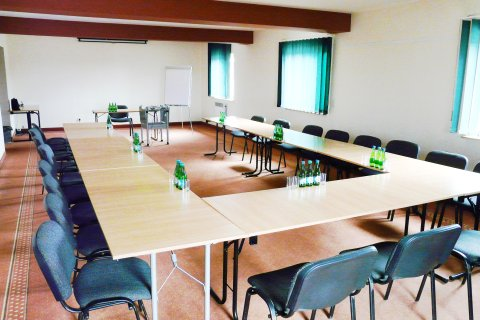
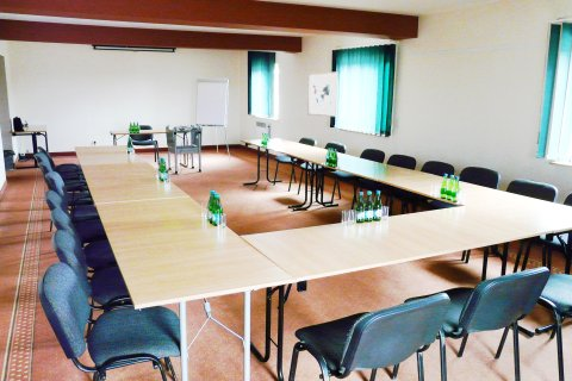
+ wall art [306,70,340,118]
